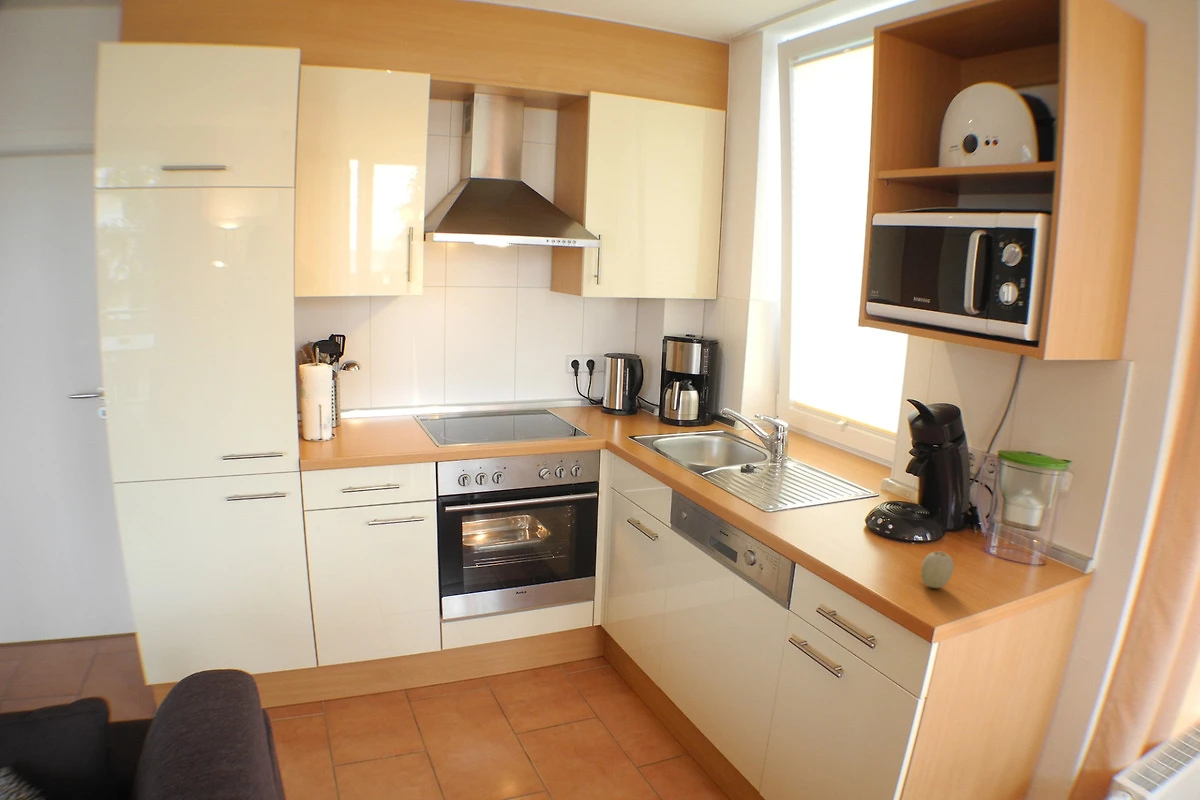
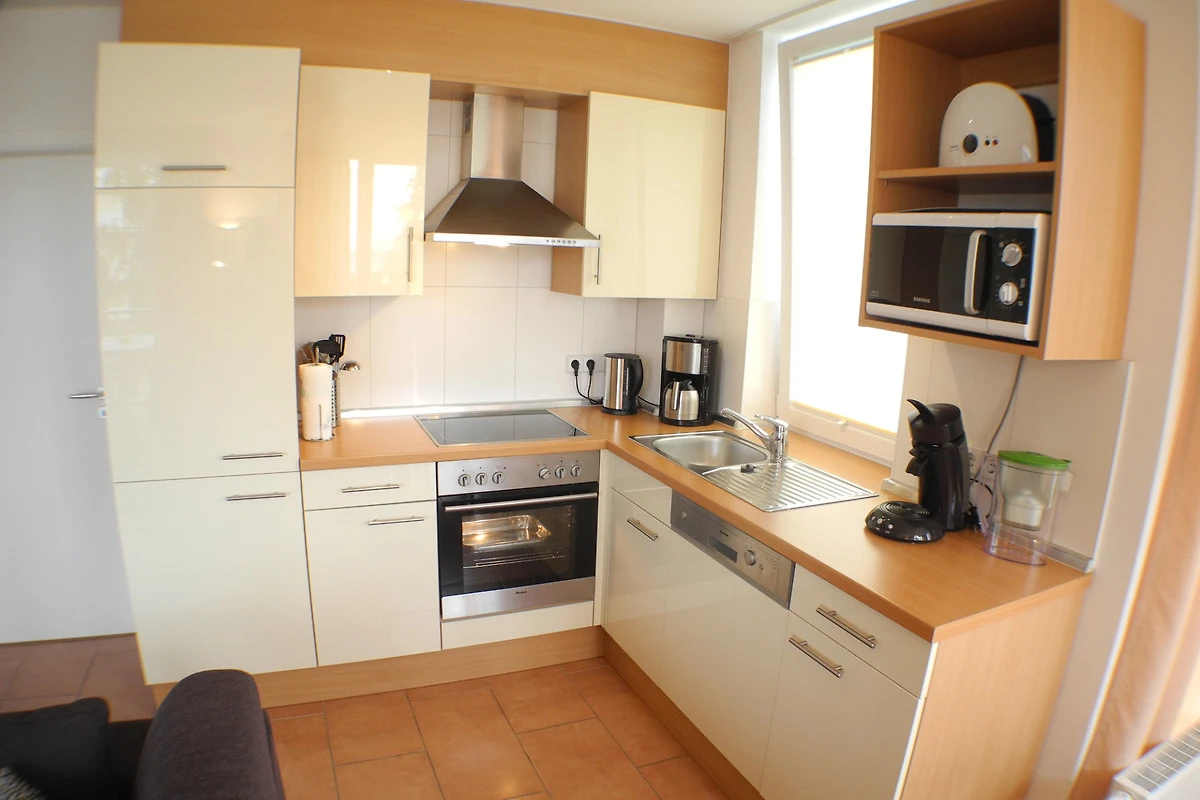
- fruit [920,550,955,589]
